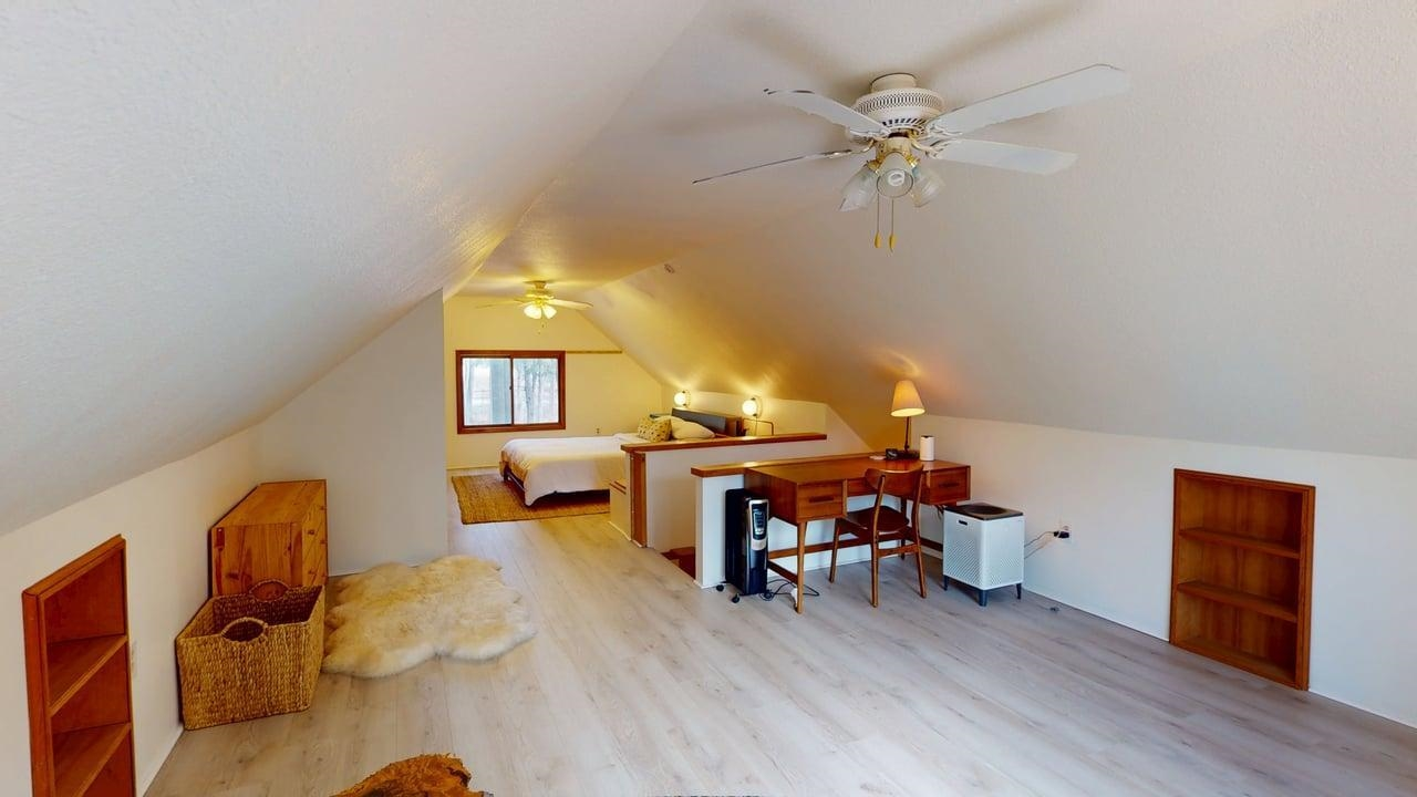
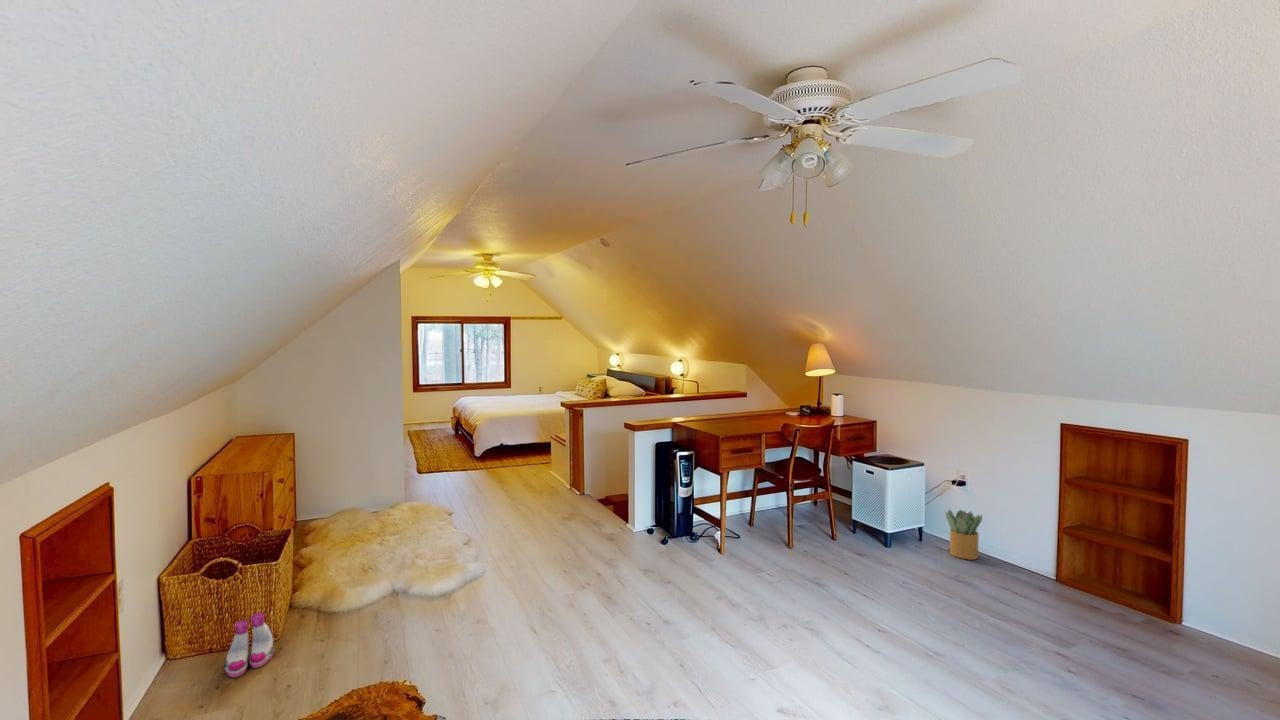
+ potted plant [944,508,983,561]
+ boots [223,611,275,678]
